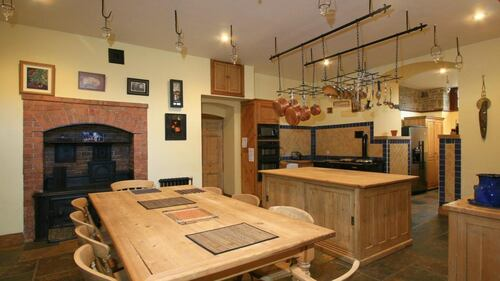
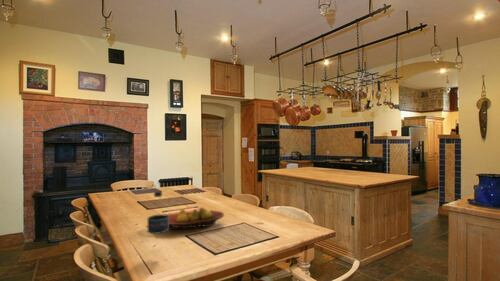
+ fruit bowl [167,206,225,231]
+ water bottle [147,190,170,235]
